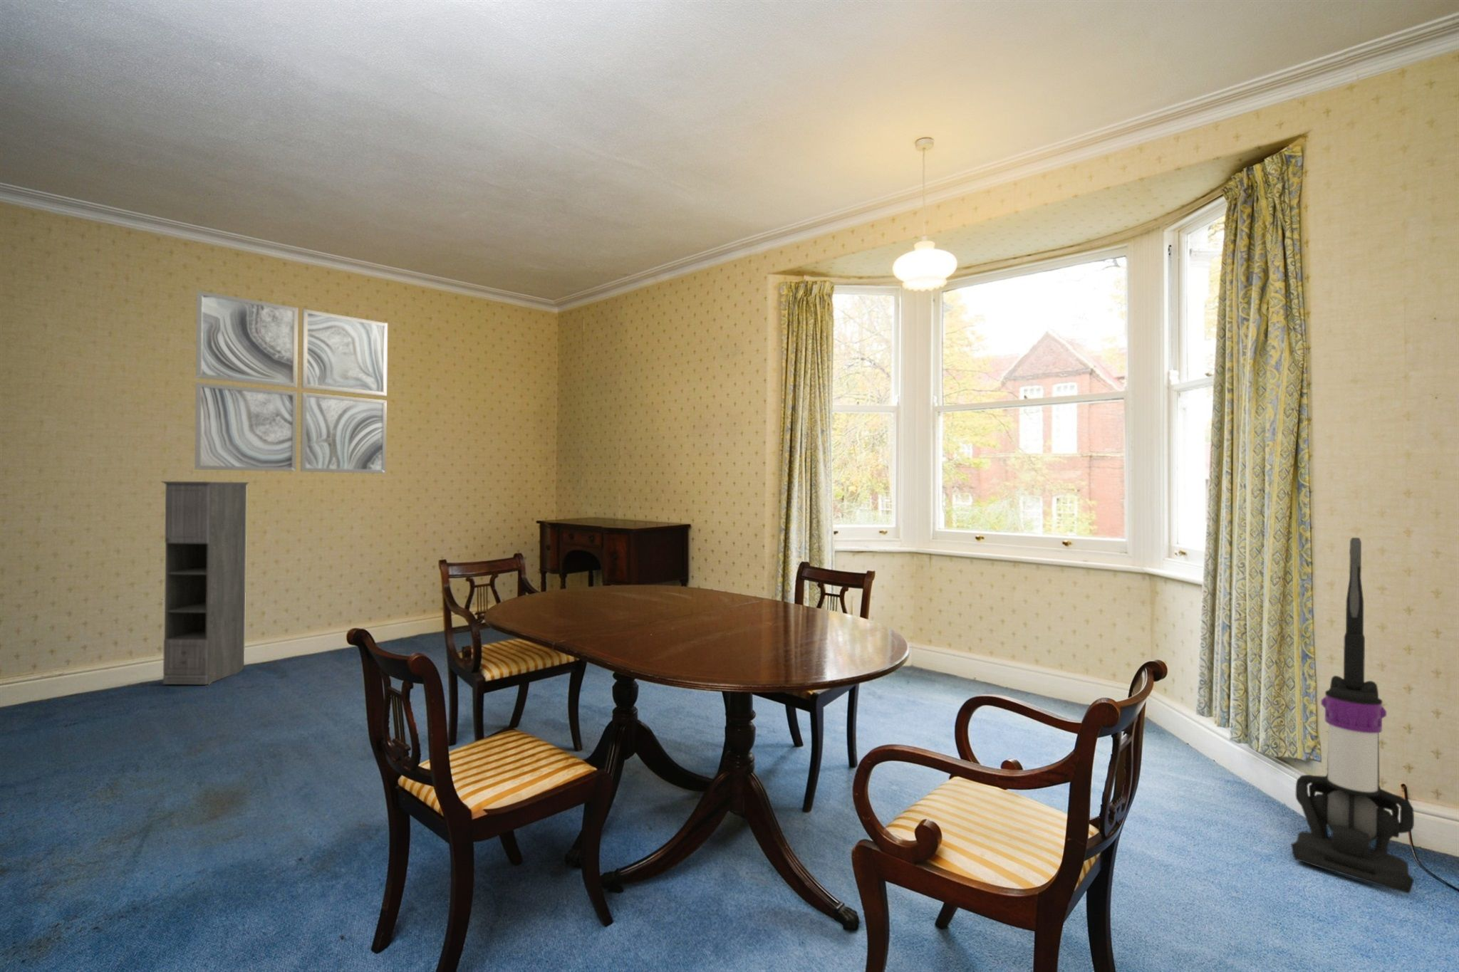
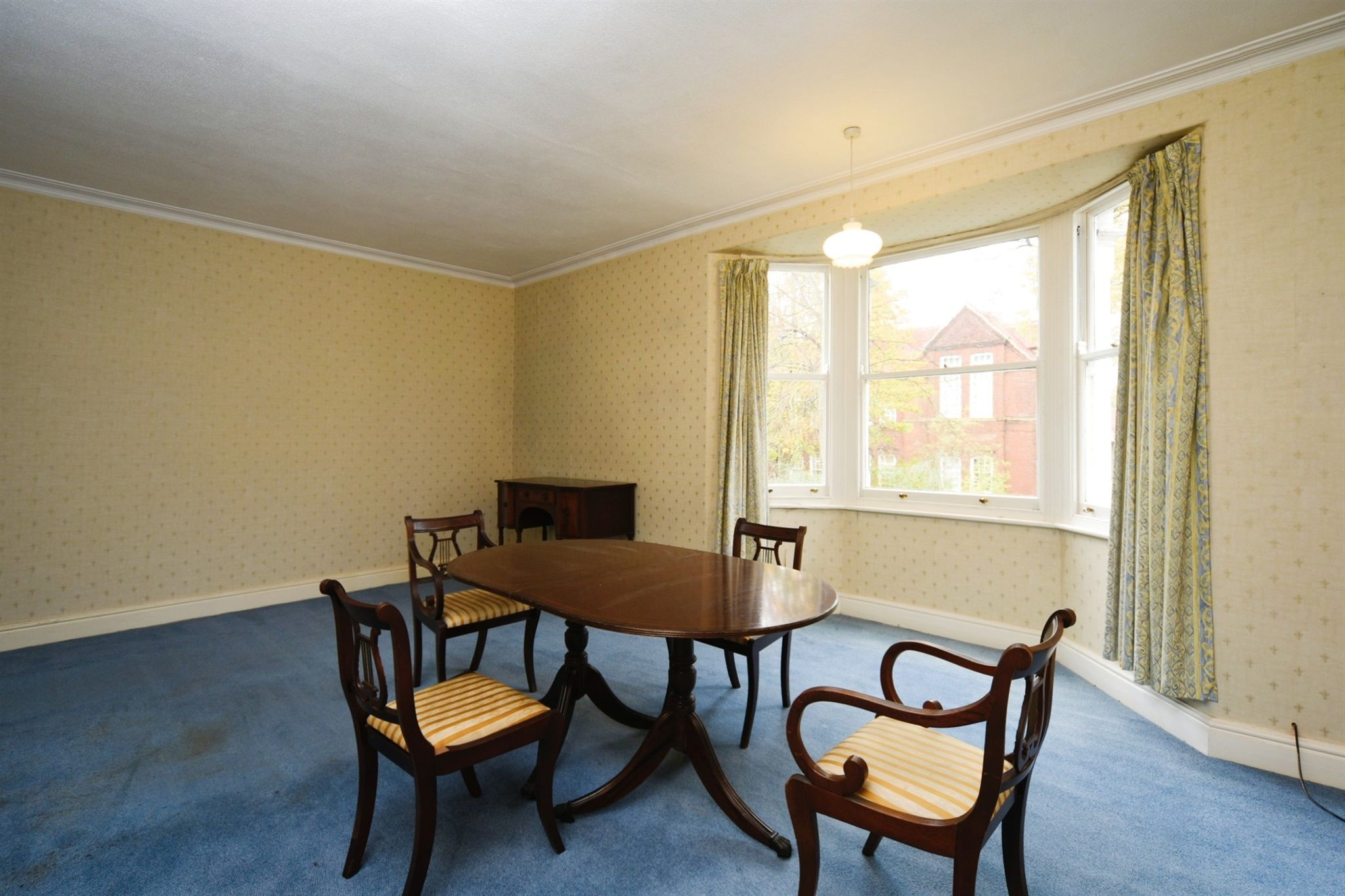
- wall art [194,290,388,474]
- vacuum cleaner [1290,537,1415,894]
- storage cabinet [161,481,251,685]
